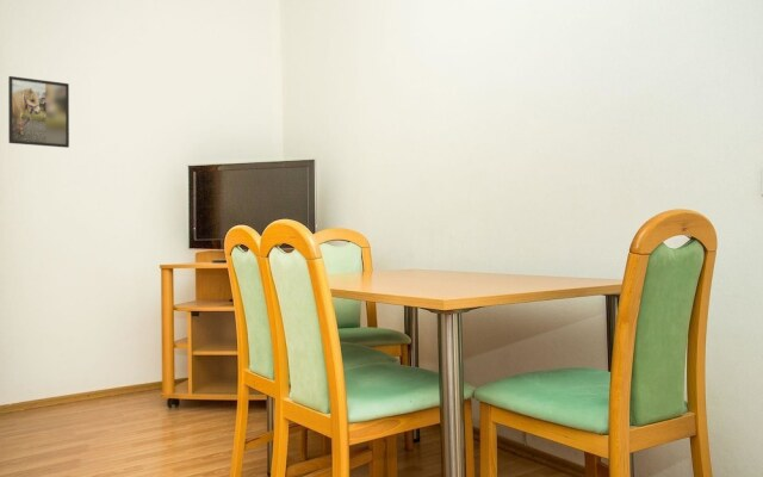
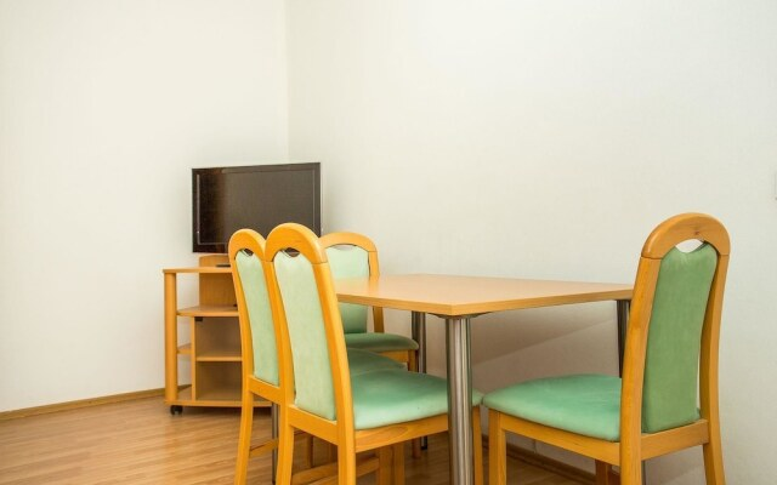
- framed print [7,75,70,149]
